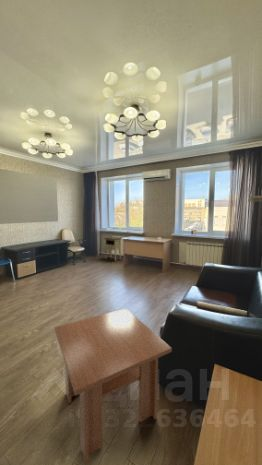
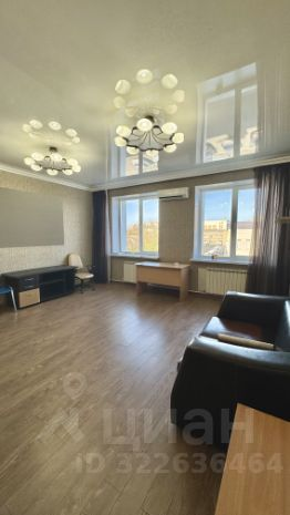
- coffee table [53,307,173,465]
- nightstand [103,236,122,262]
